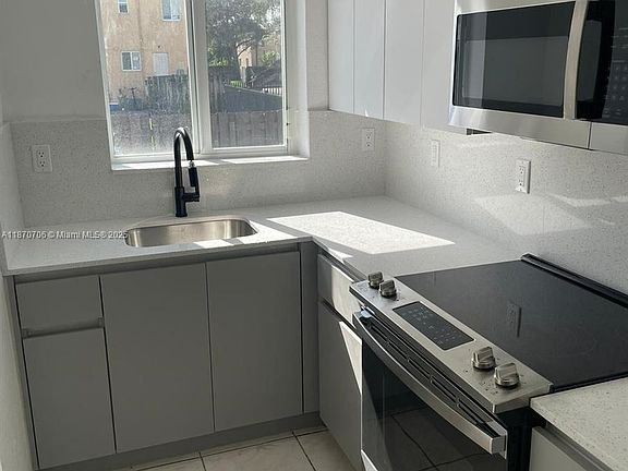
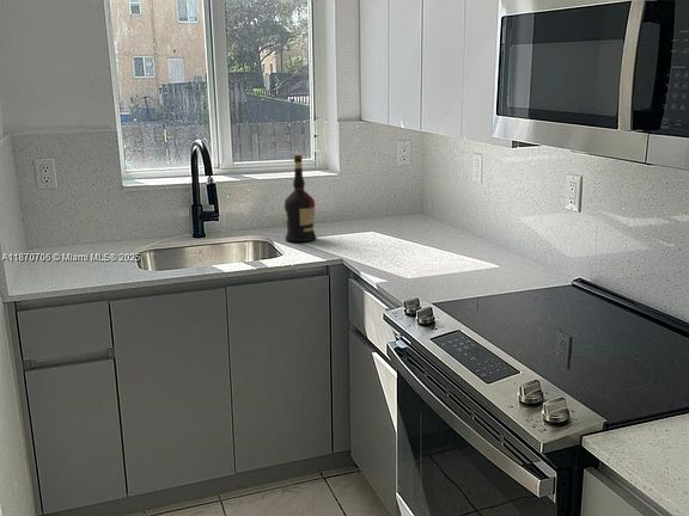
+ liquor [283,154,317,242]
